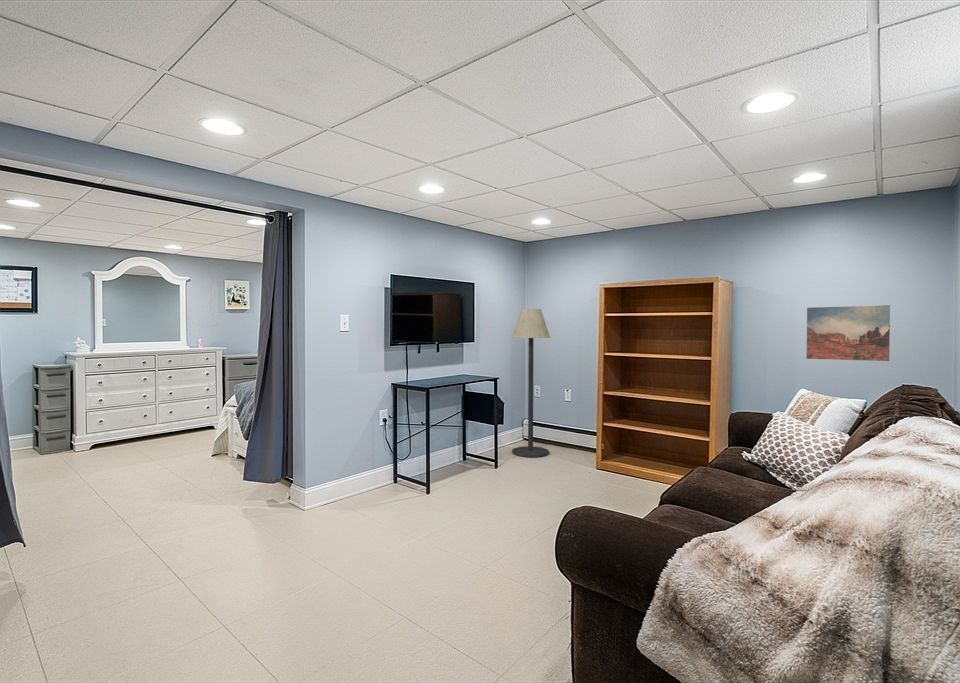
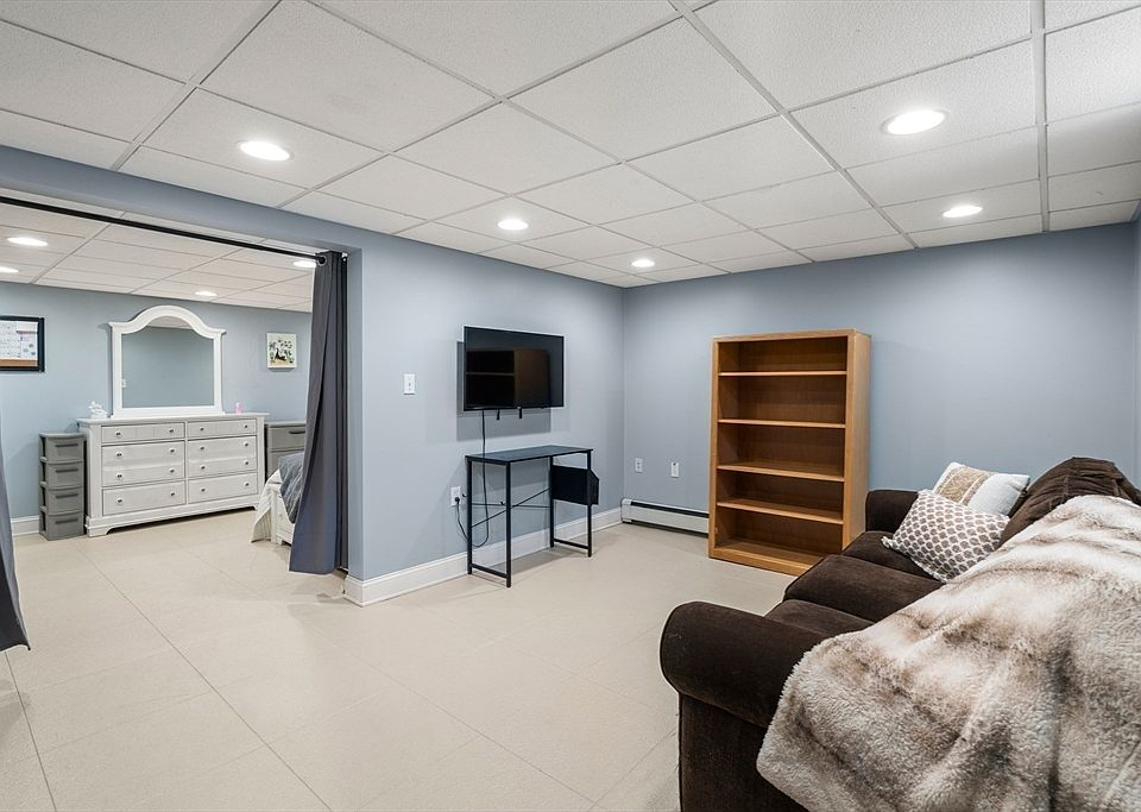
- floor lamp [511,308,551,458]
- wall art [806,304,891,362]
